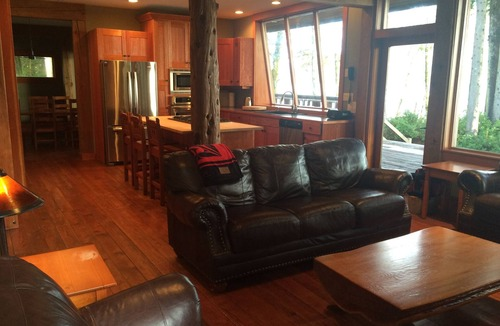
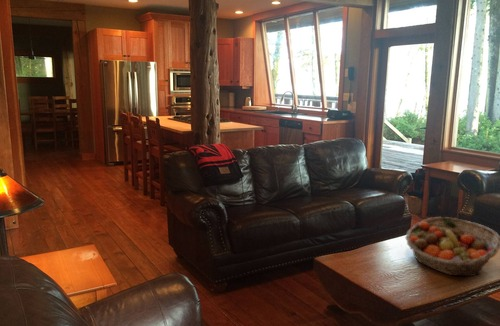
+ fruit basket [404,216,500,277]
